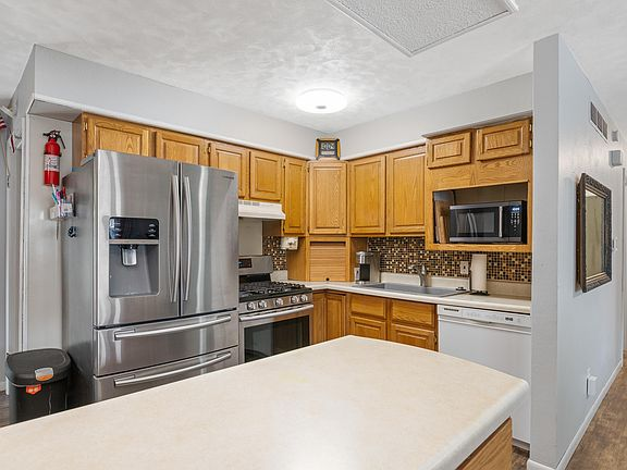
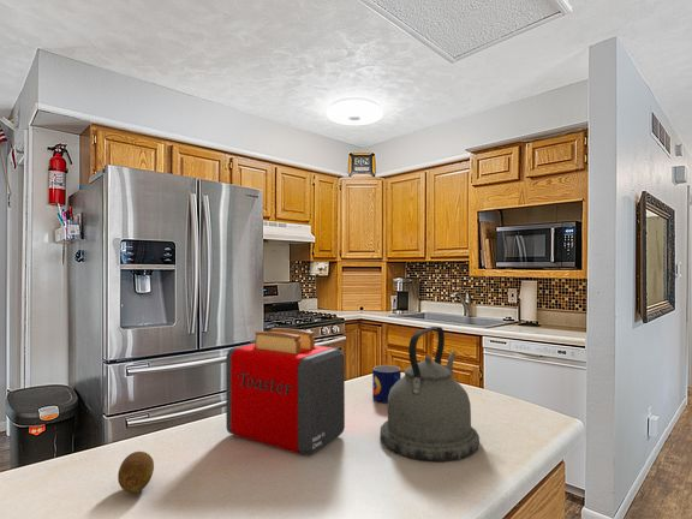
+ kettle [378,326,481,463]
+ toaster [225,327,346,457]
+ fruit [117,451,155,494]
+ mug [371,364,402,404]
